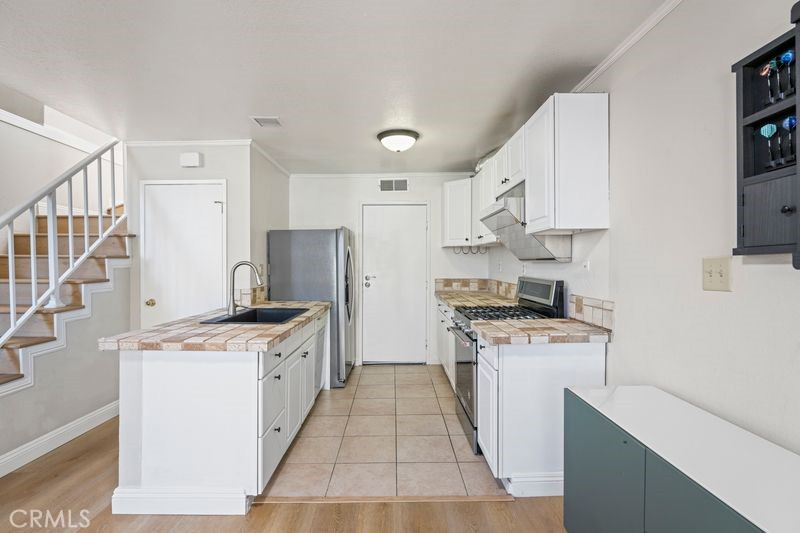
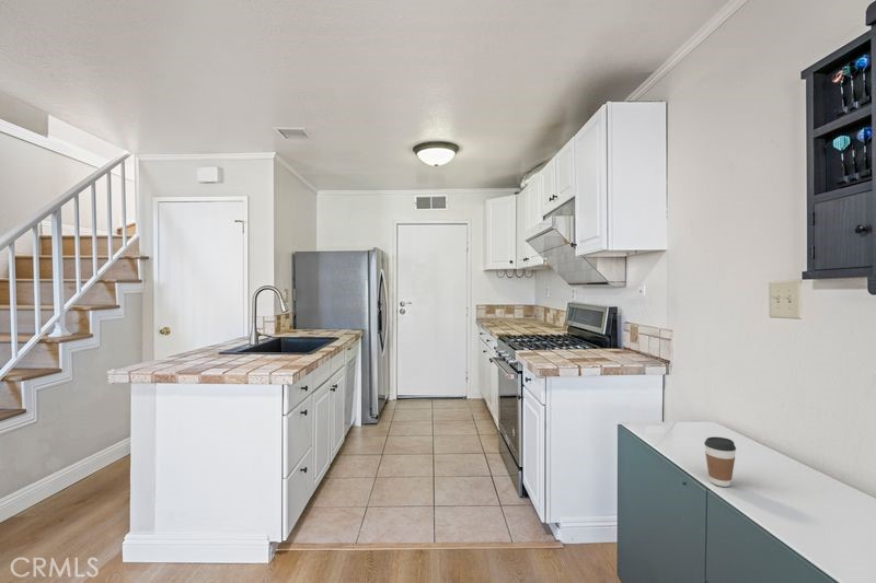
+ coffee cup [703,436,737,488]
